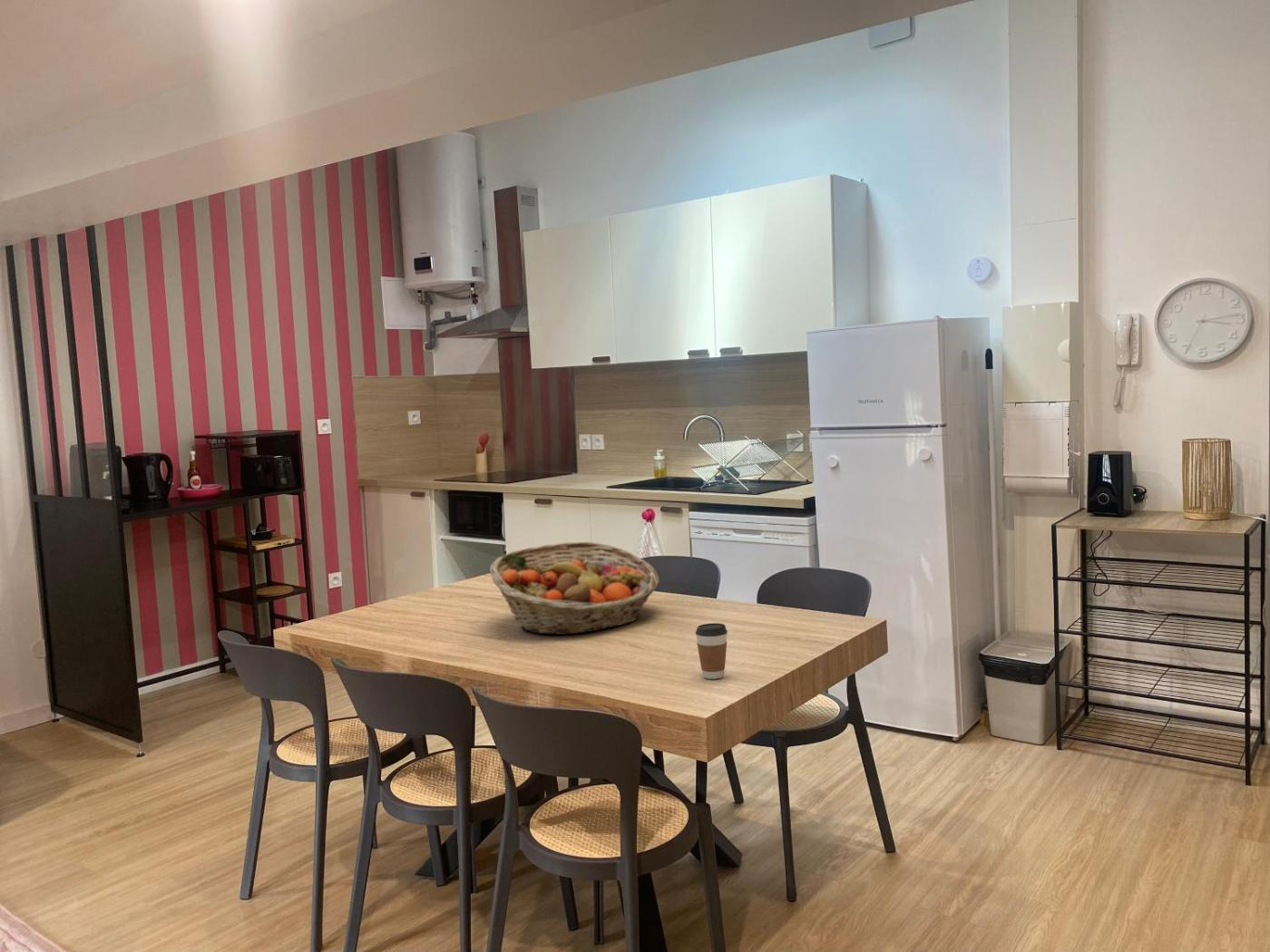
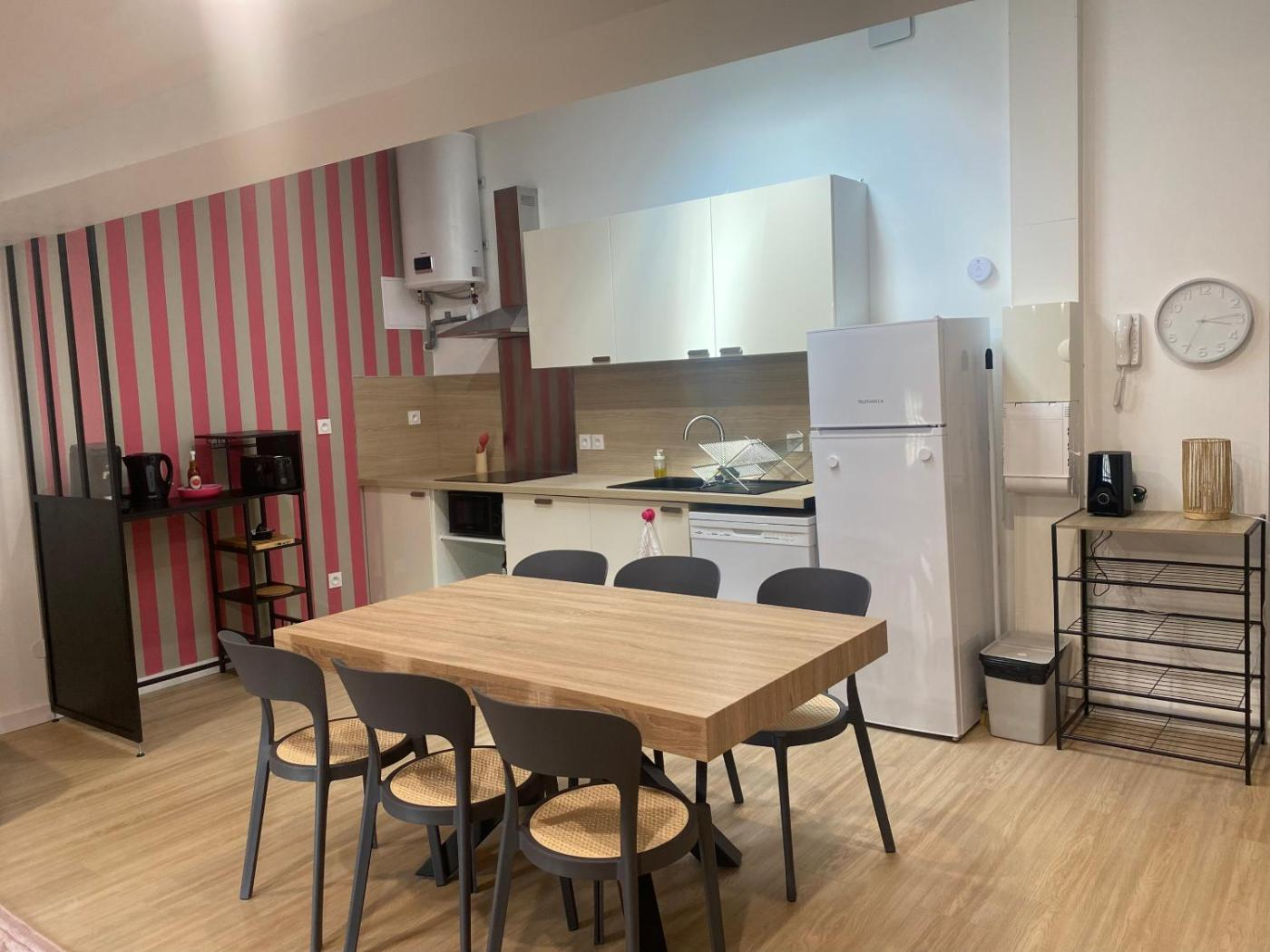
- fruit basket [489,541,660,636]
- coffee cup [695,622,728,680]
